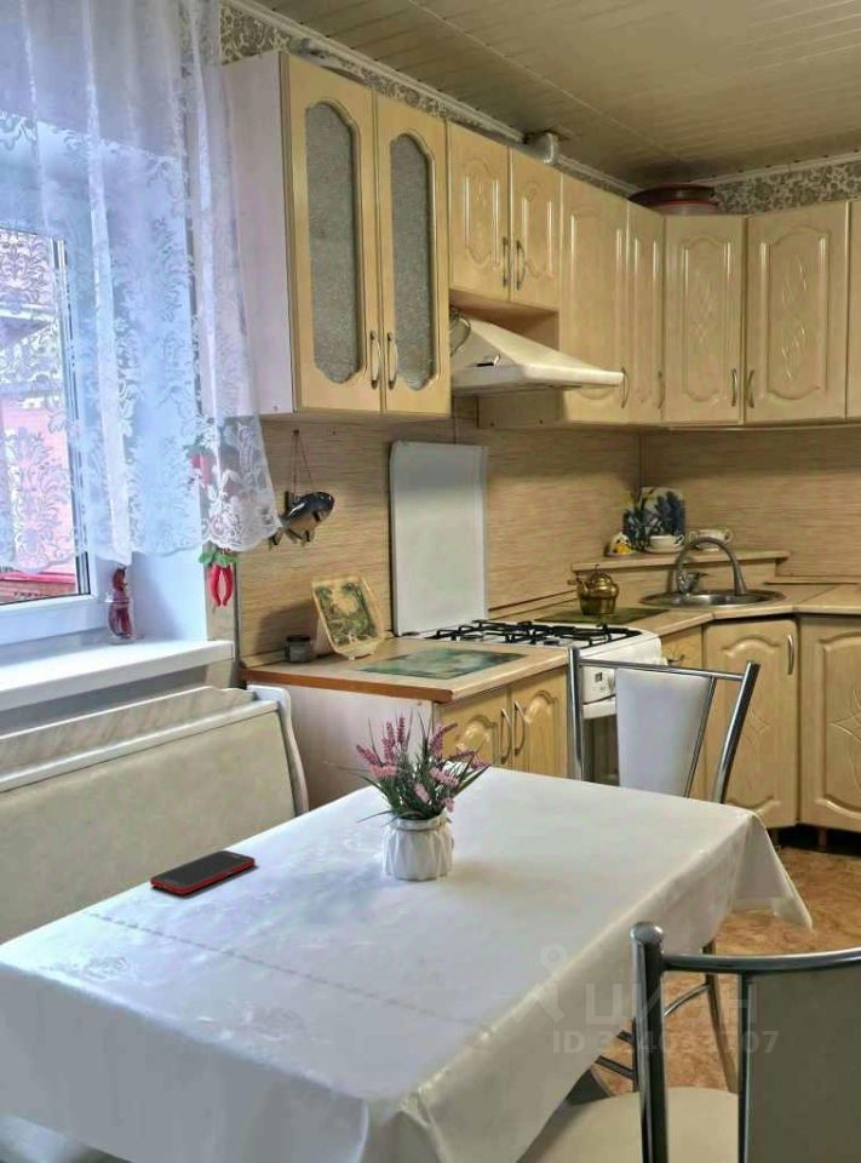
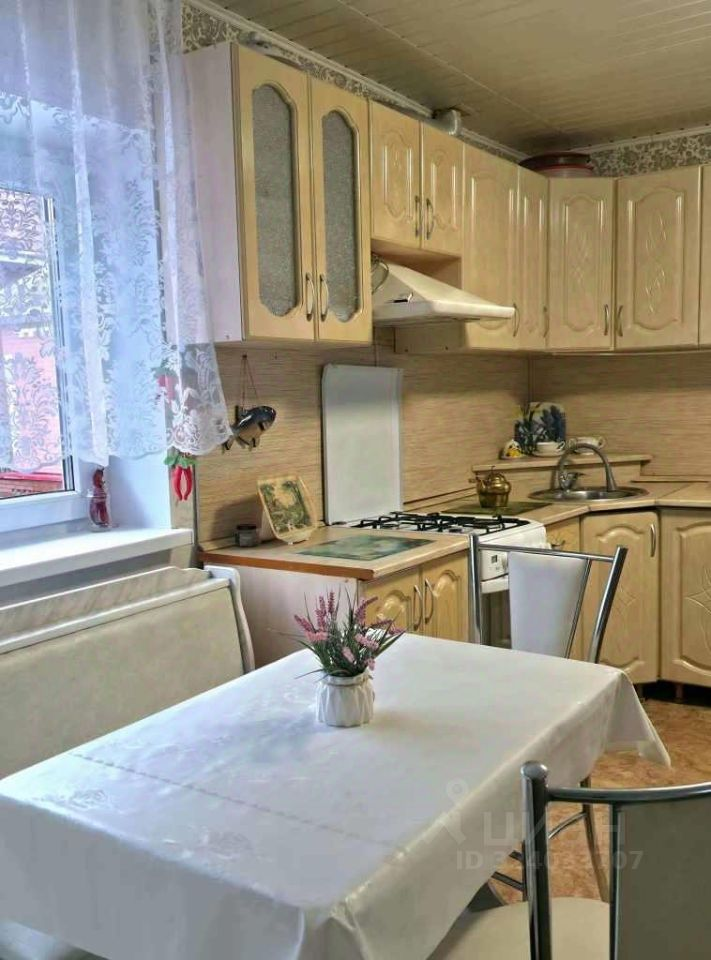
- cell phone [149,849,257,895]
